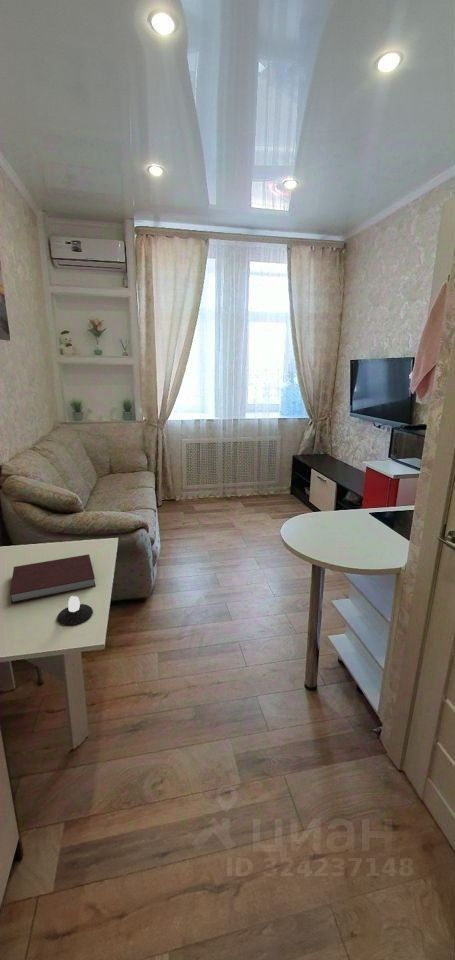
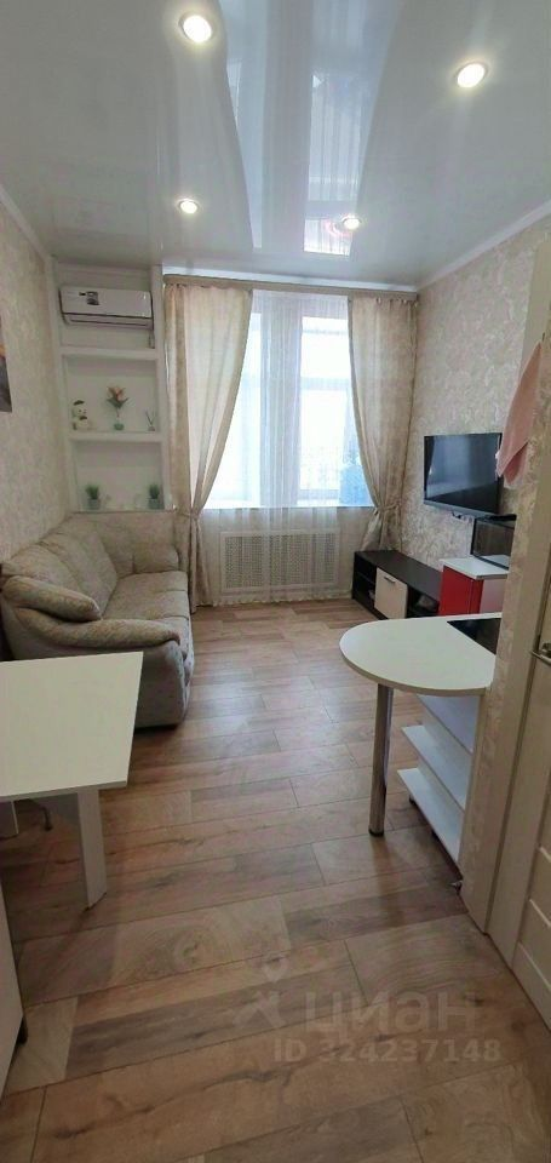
- candle [56,595,94,626]
- notebook [9,553,96,604]
